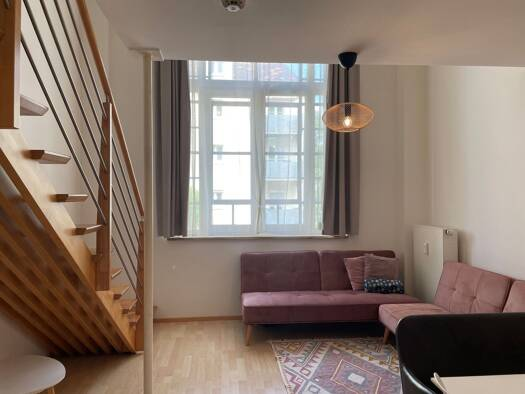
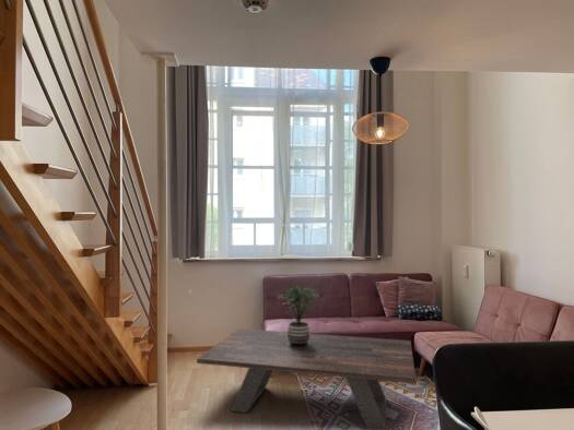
+ coffee table [196,327,417,429]
+ potted plant [277,283,319,347]
